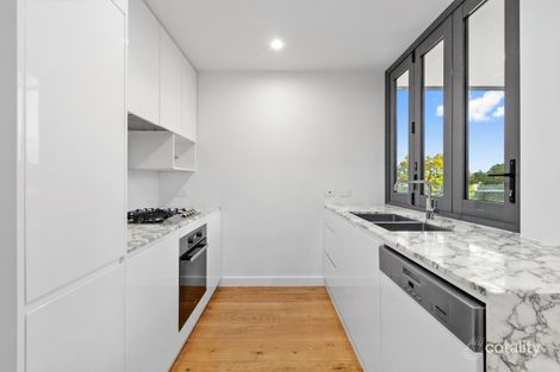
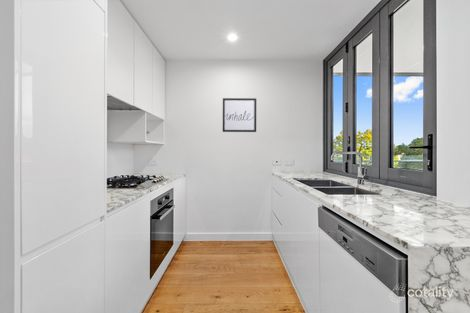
+ wall art [222,97,257,133]
